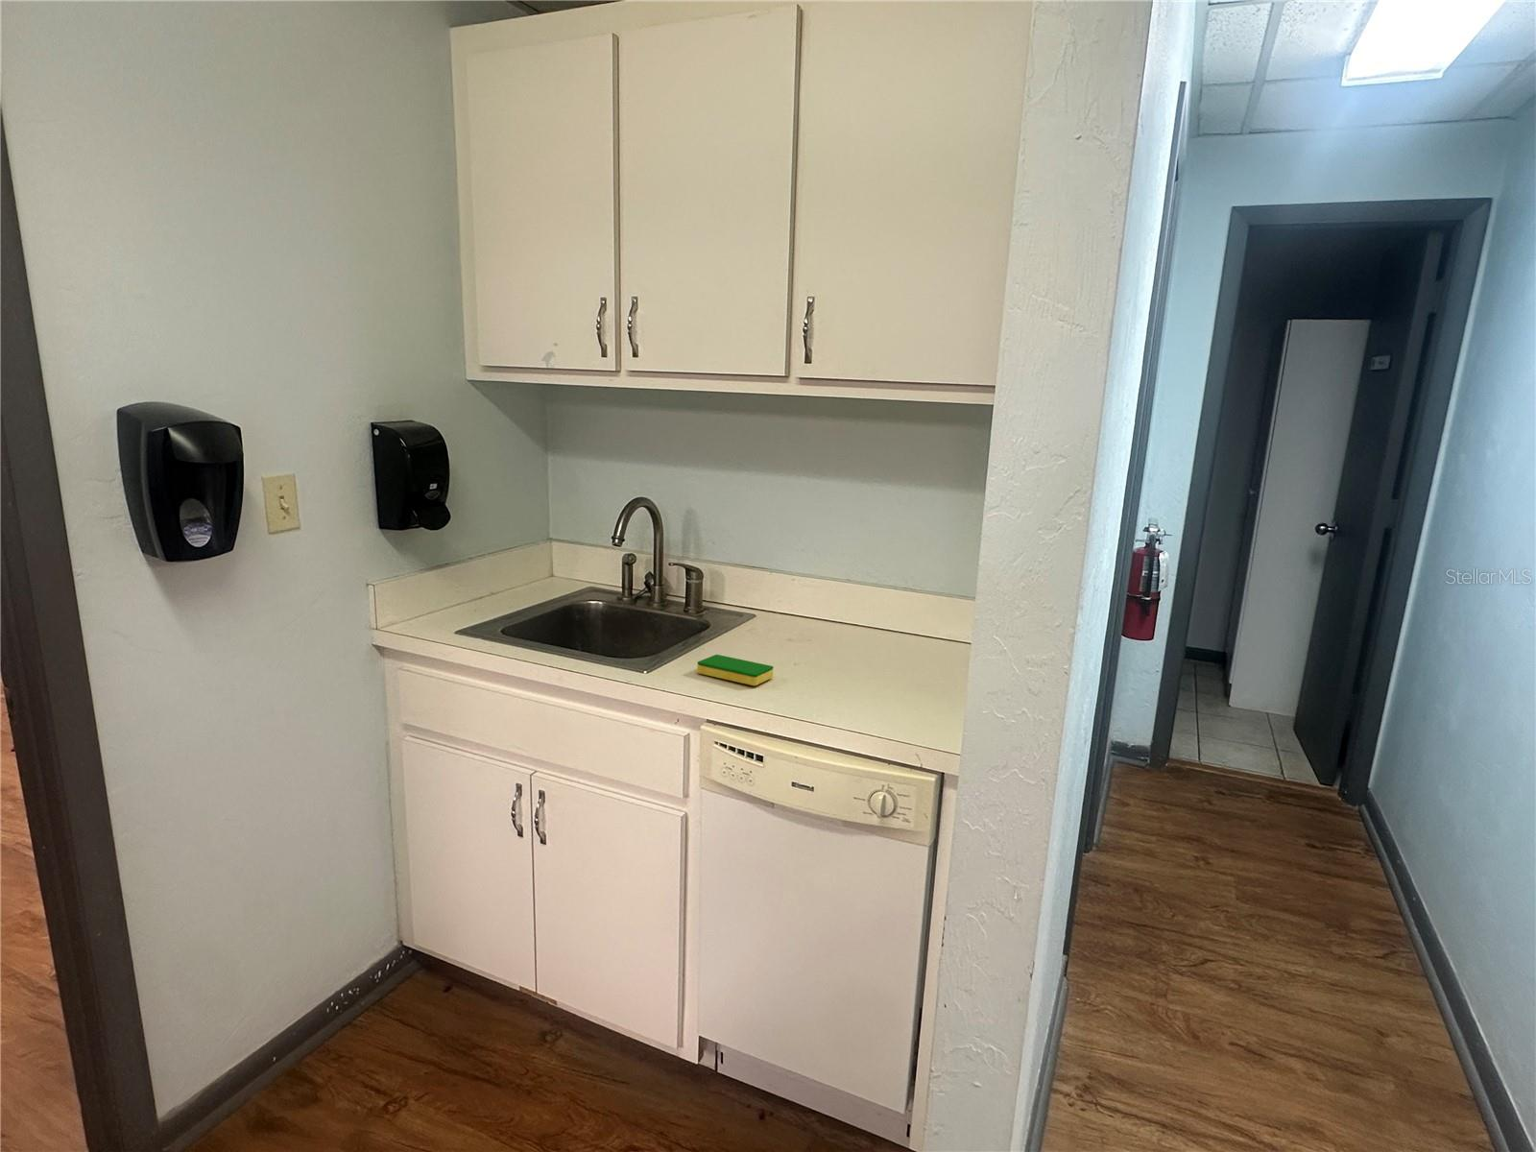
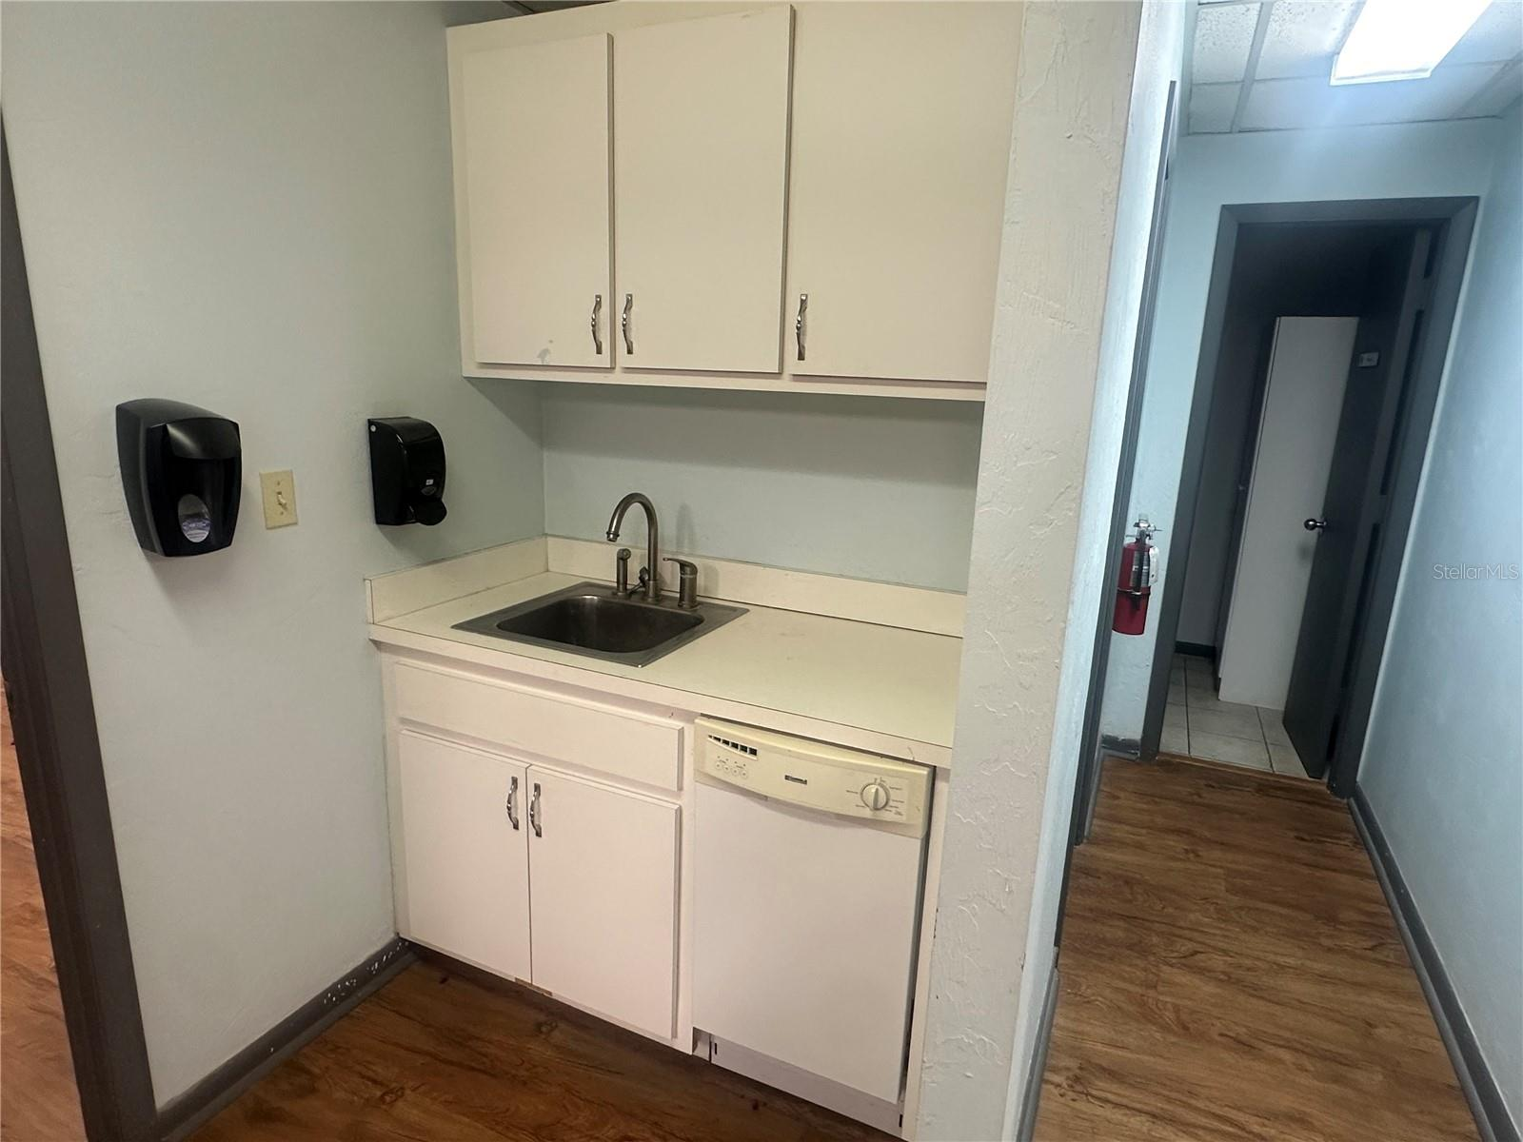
- dish sponge [695,653,775,686]
